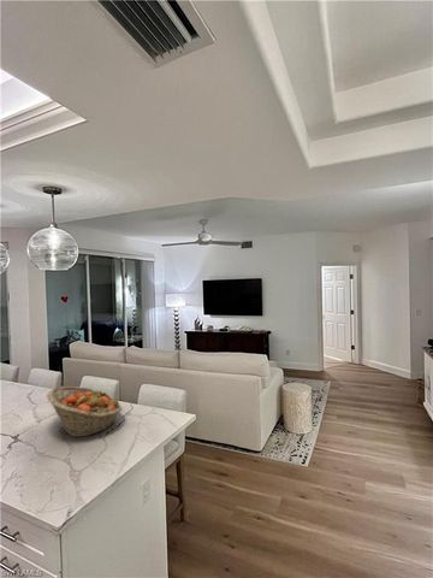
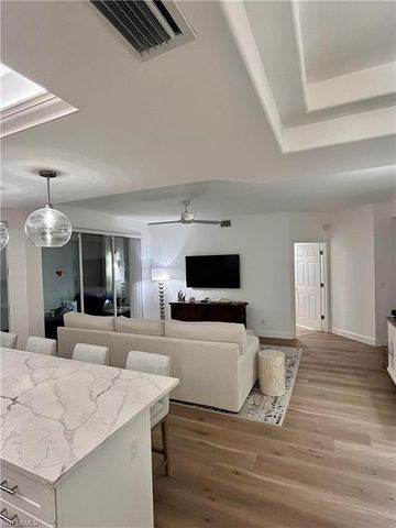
- fruit basket [46,385,123,438]
